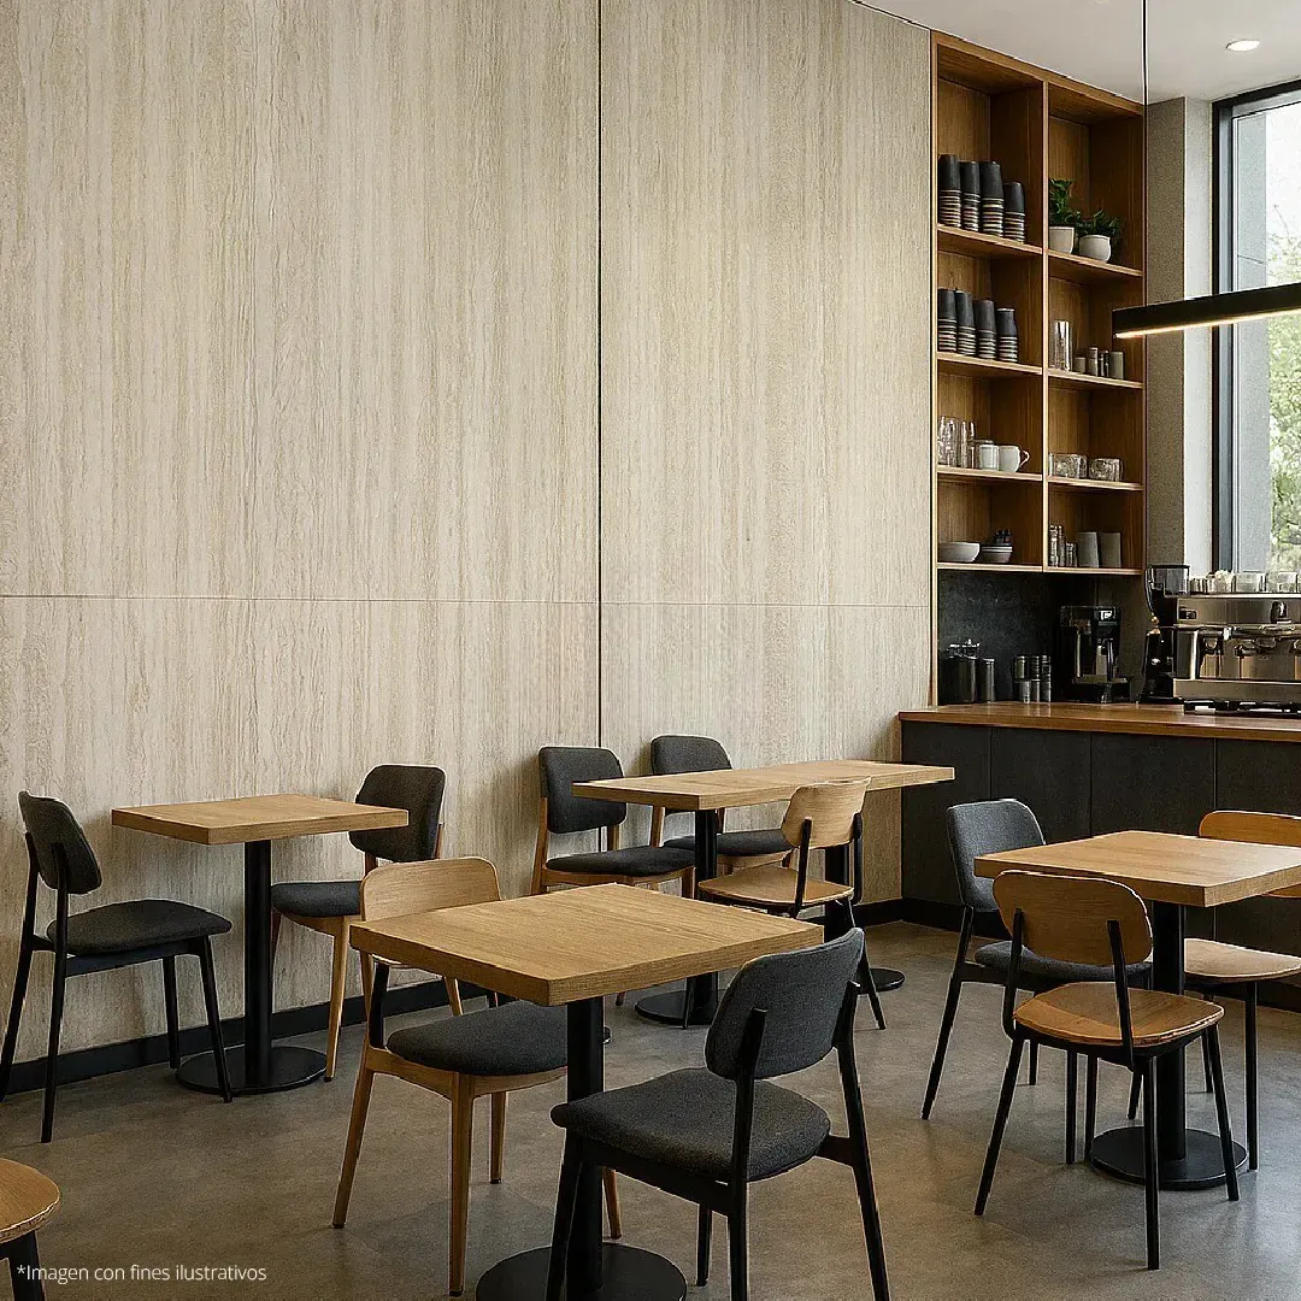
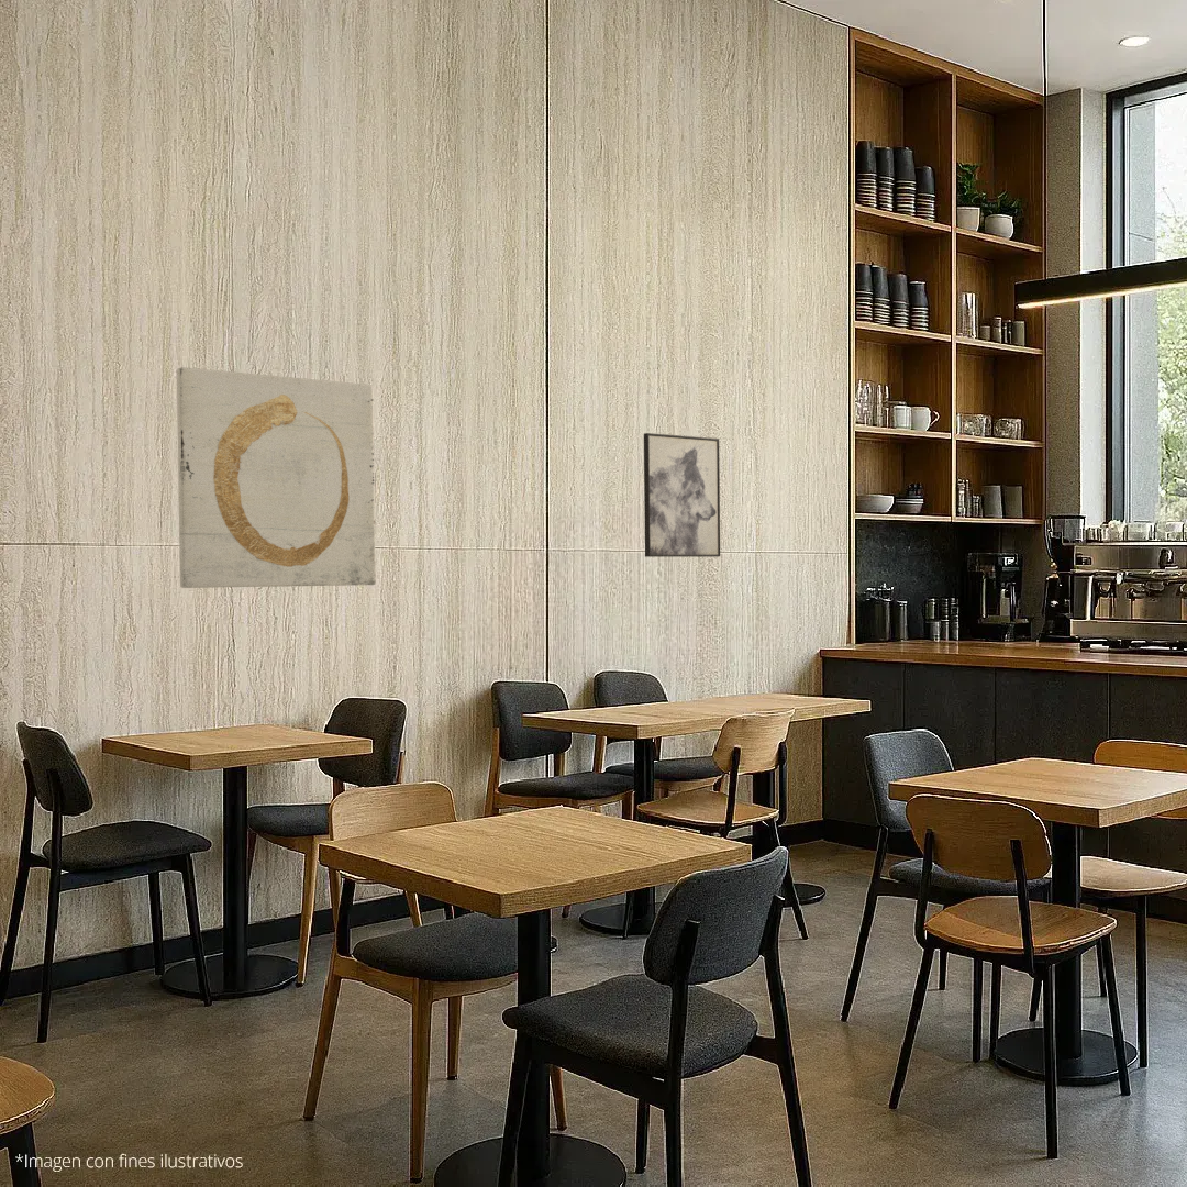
+ wall art [176,366,377,589]
+ wall art [643,432,721,558]
